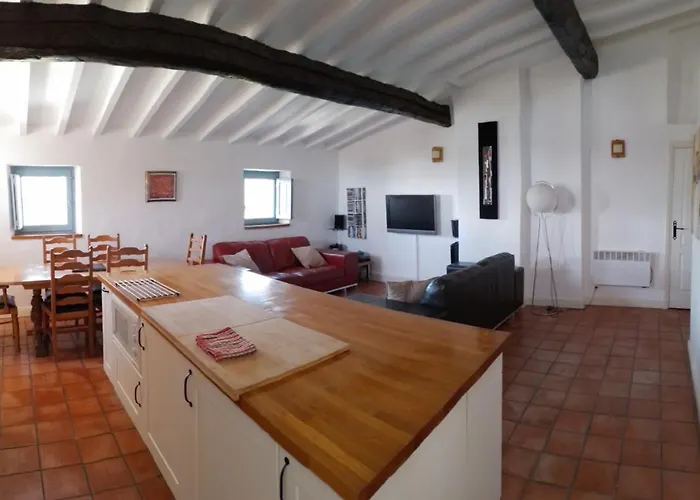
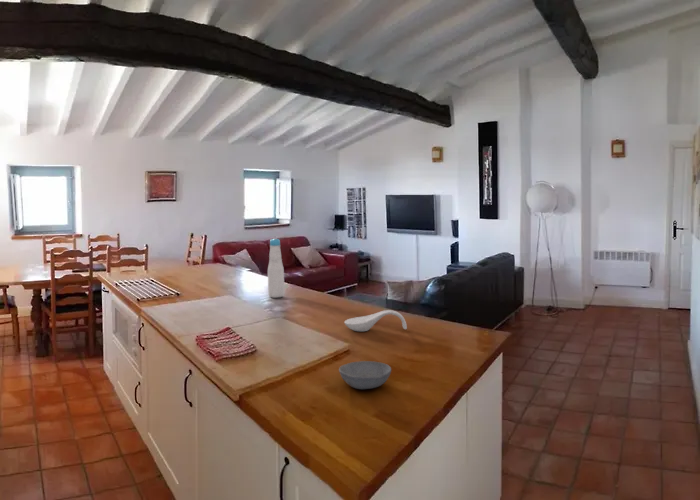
+ bottle [267,237,285,299]
+ spoon rest [343,309,408,332]
+ bowl [338,360,392,390]
